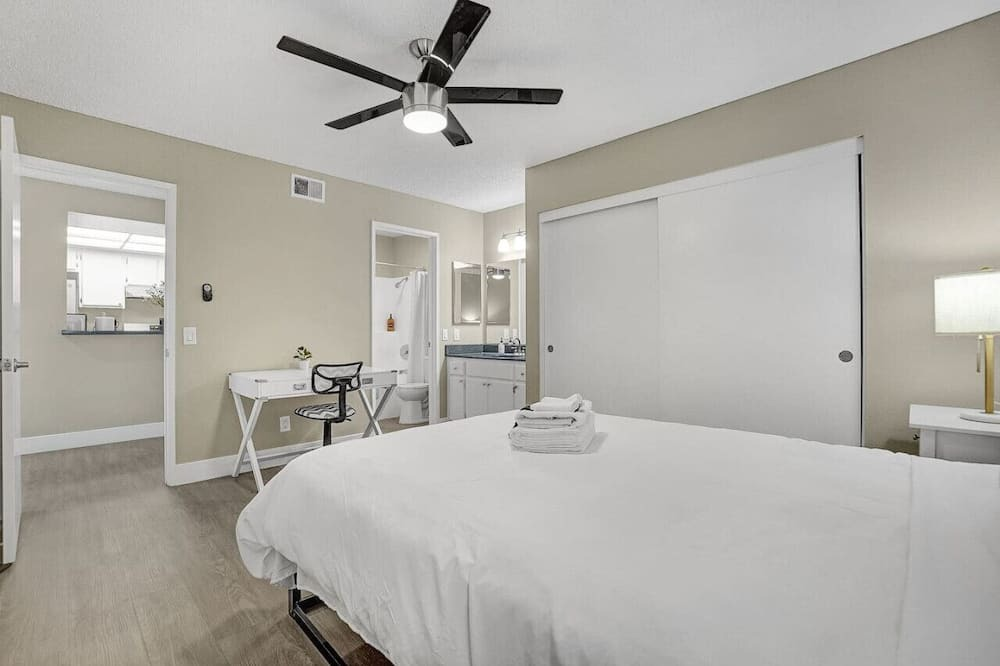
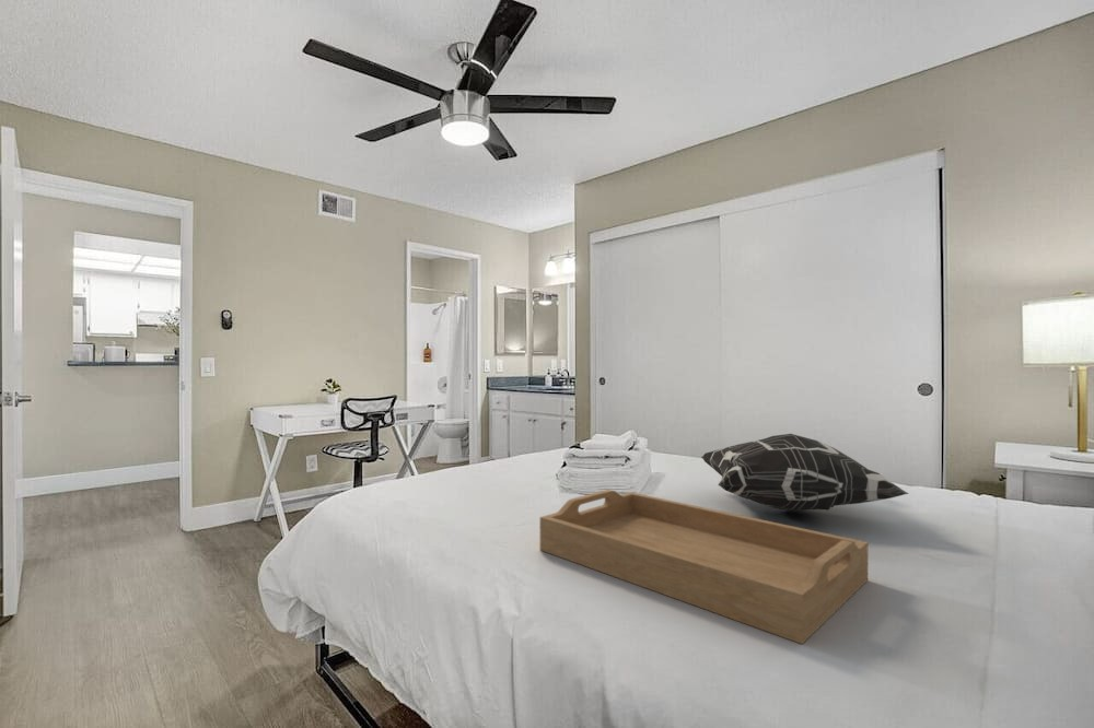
+ decorative pillow [700,433,909,512]
+ serving tray [539,489,869,645]
